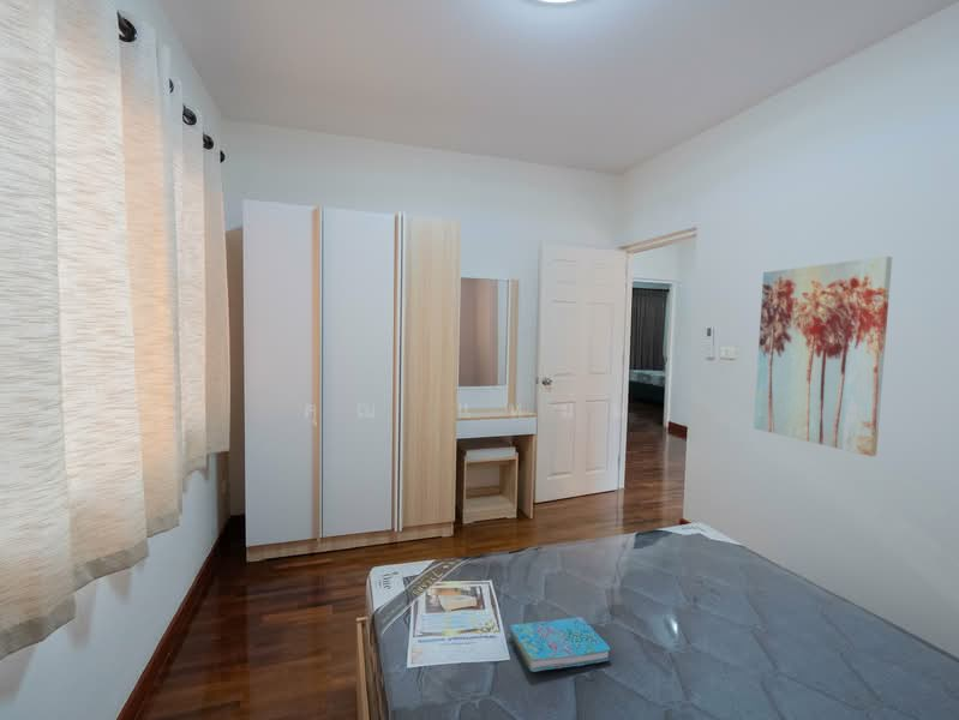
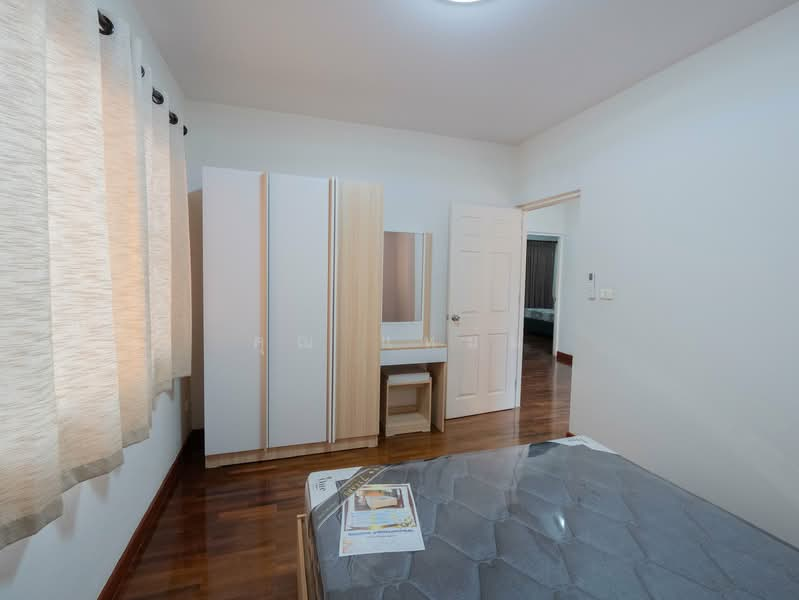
- wall art [753,256,893,457]
- cover [508,616,611,673]
